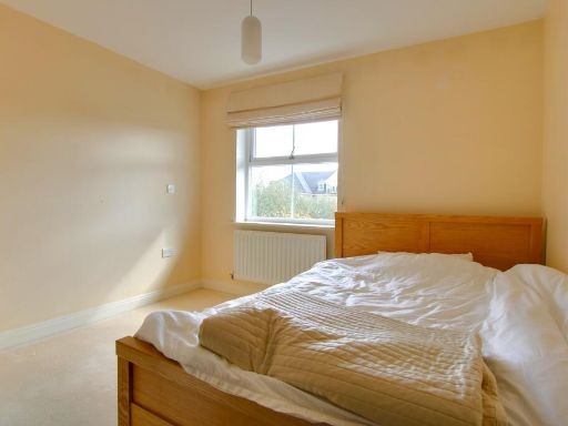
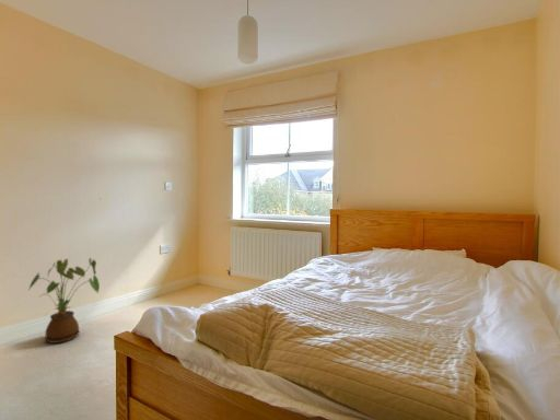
+ house plant [28,257,101,345]
